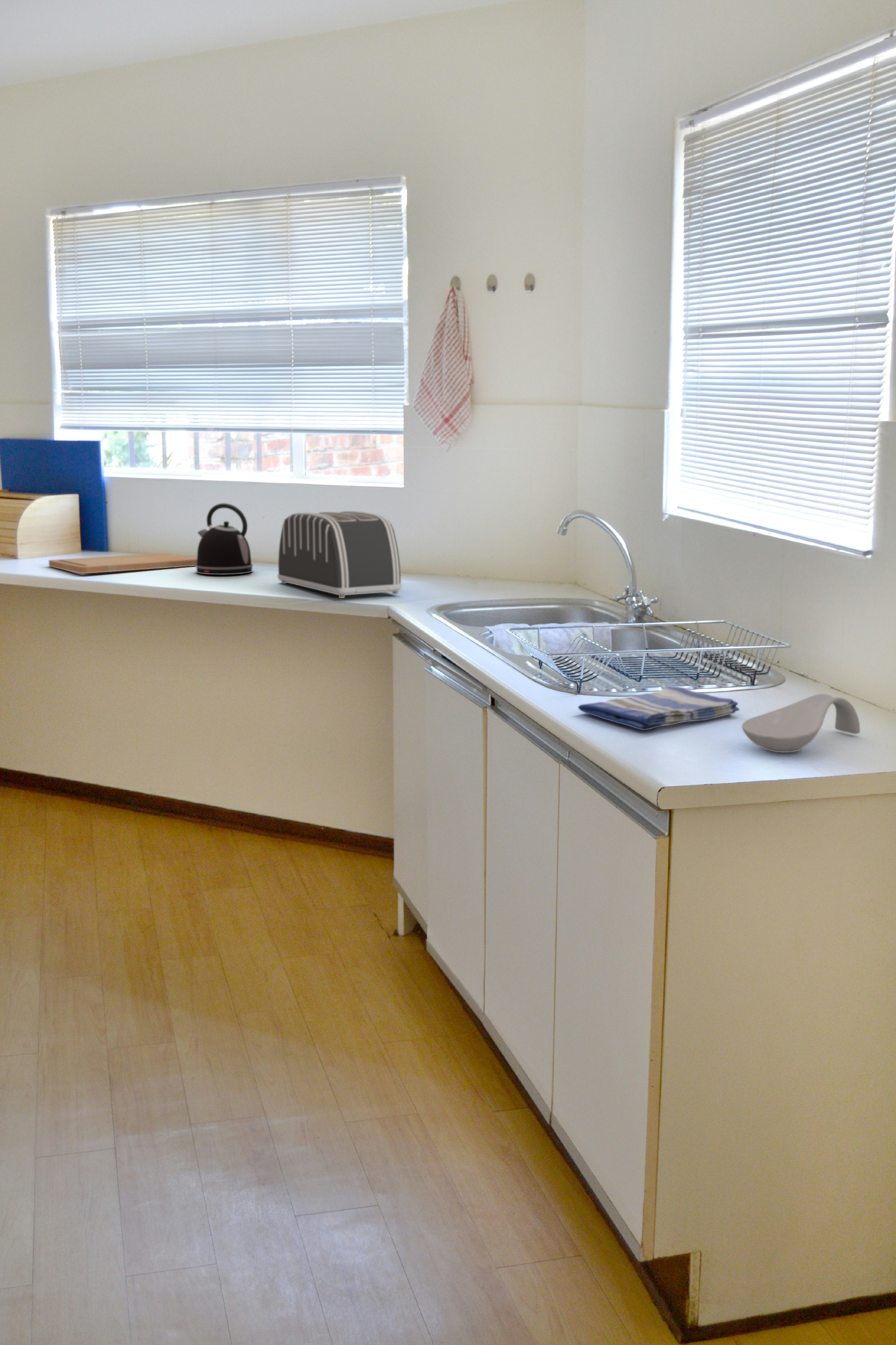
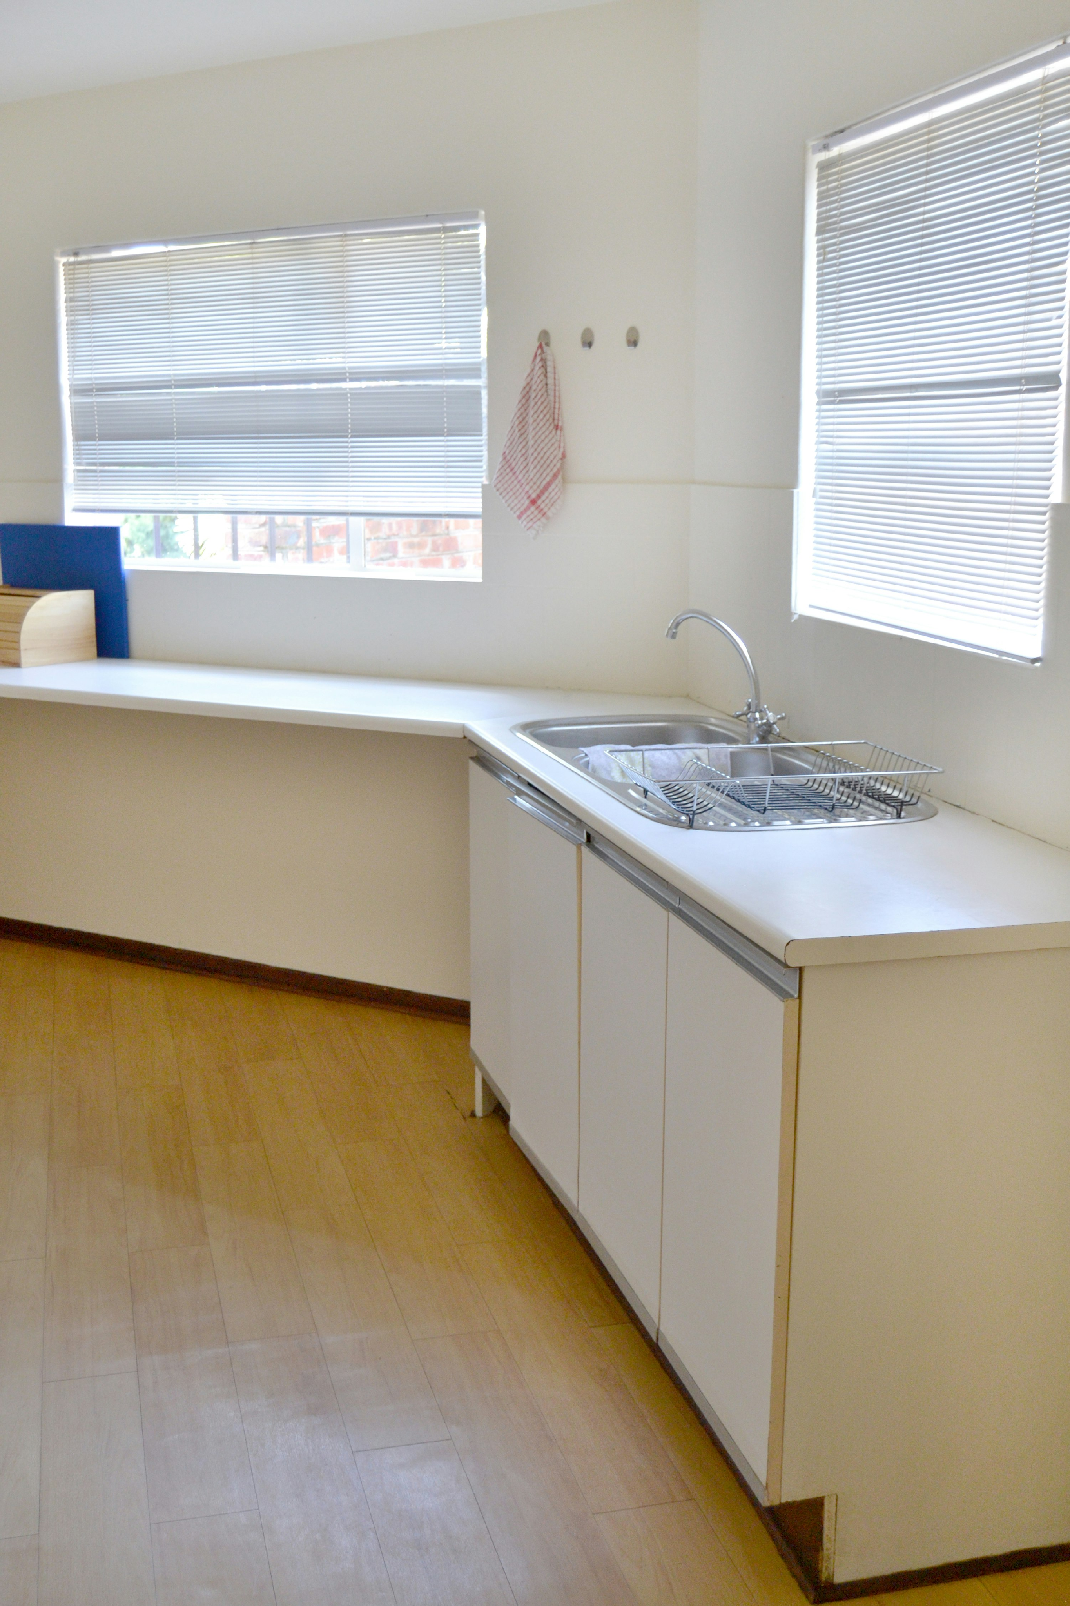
- cutting board [48,553,197,574]
- toaster [277,511,402,599]
- spoon rest [741,694,861,753]
- kettle [195,503,253,575]
- dish towel [578,686,740,731]
